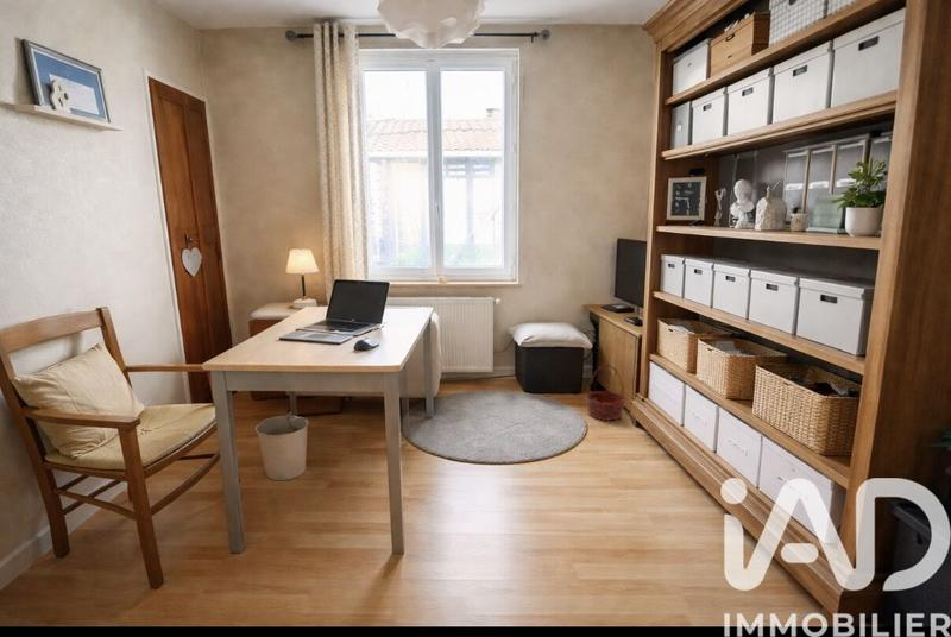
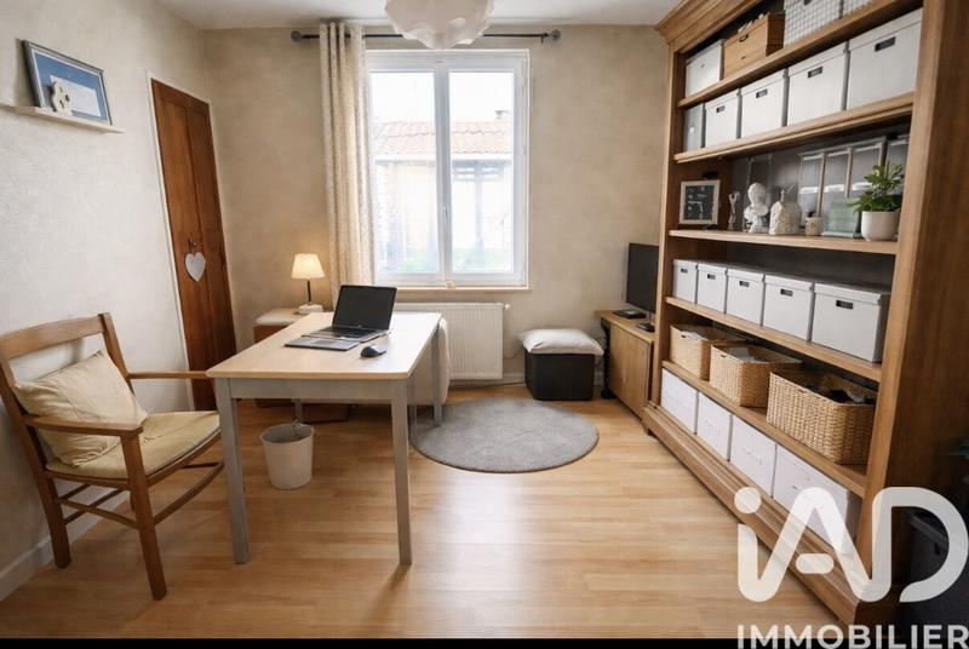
- basket [585,364,626,422]
